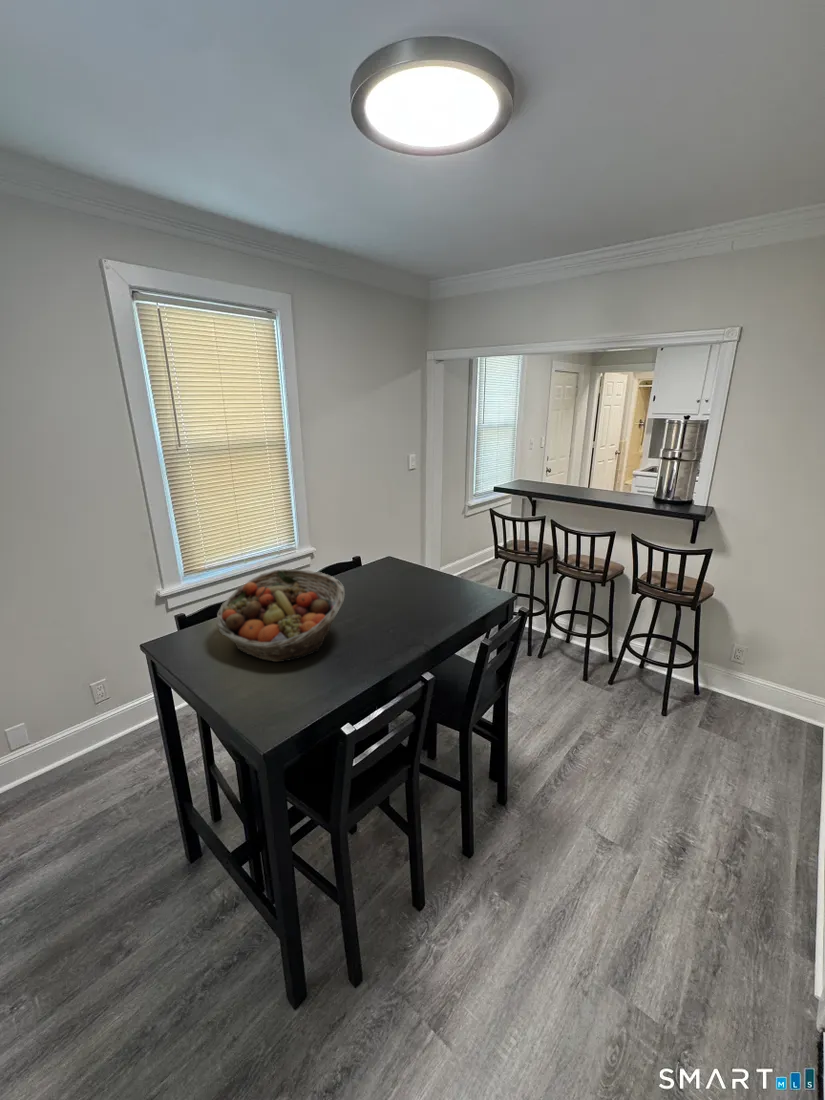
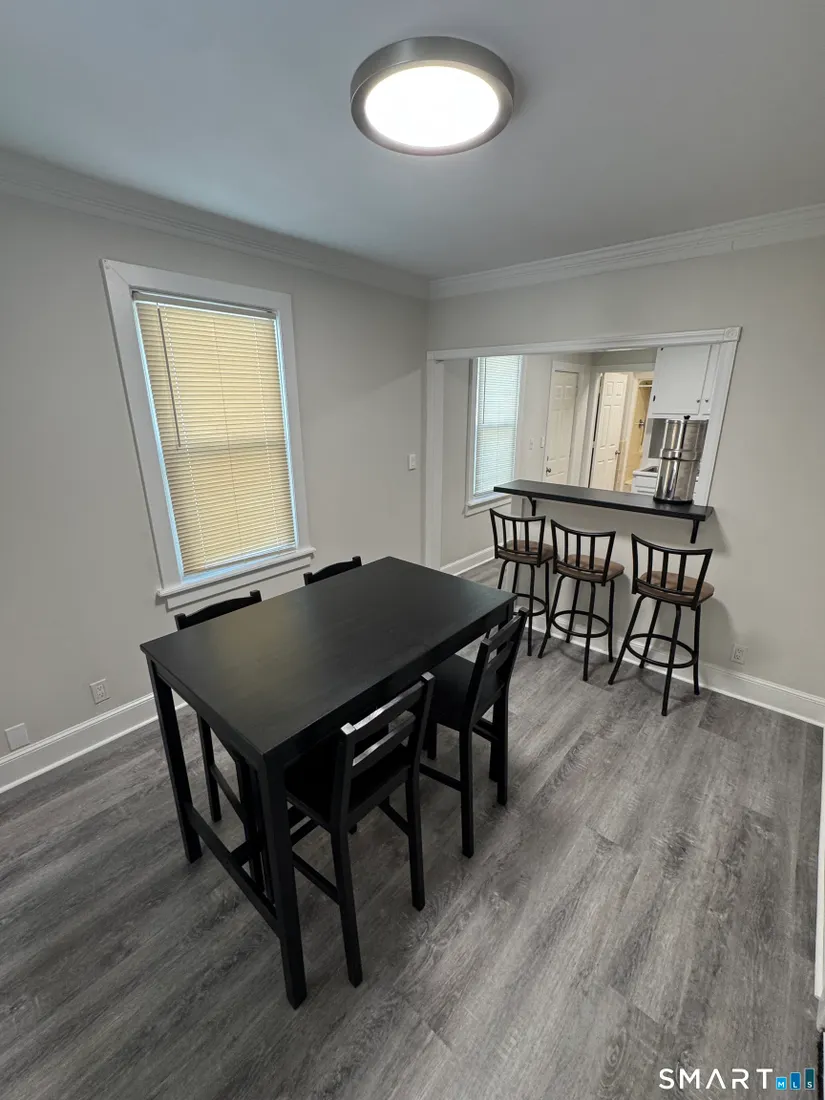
- fruit basket [216,568,346,663]
